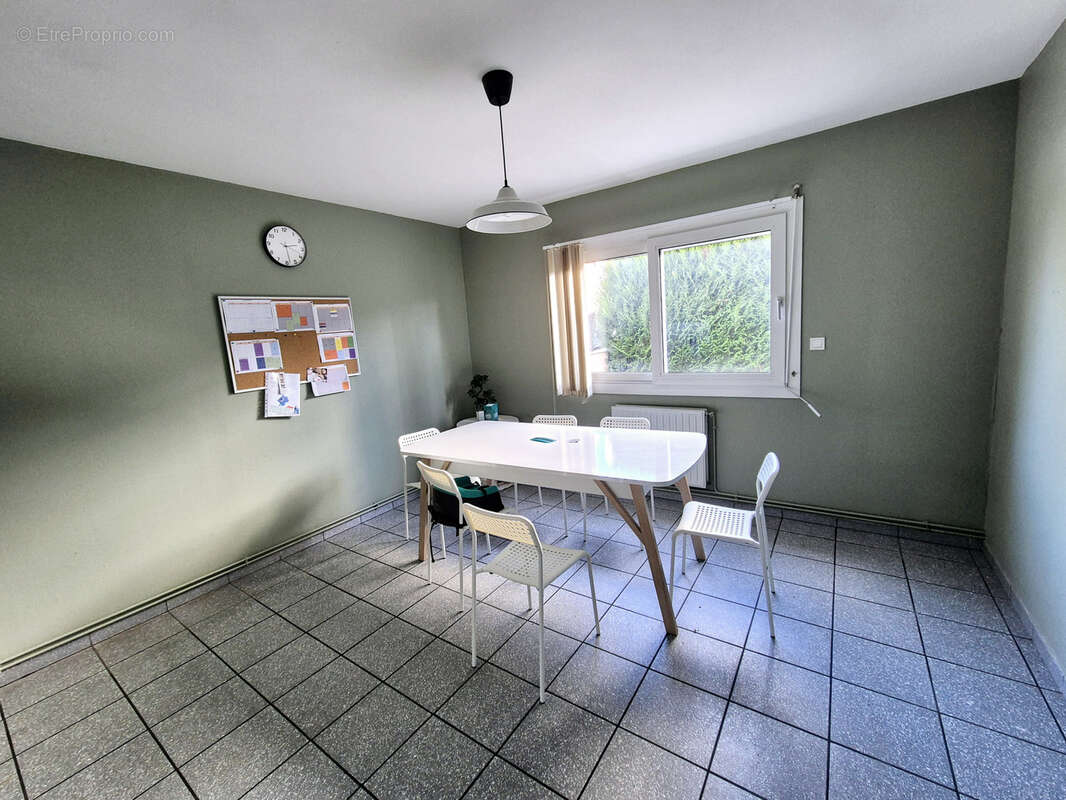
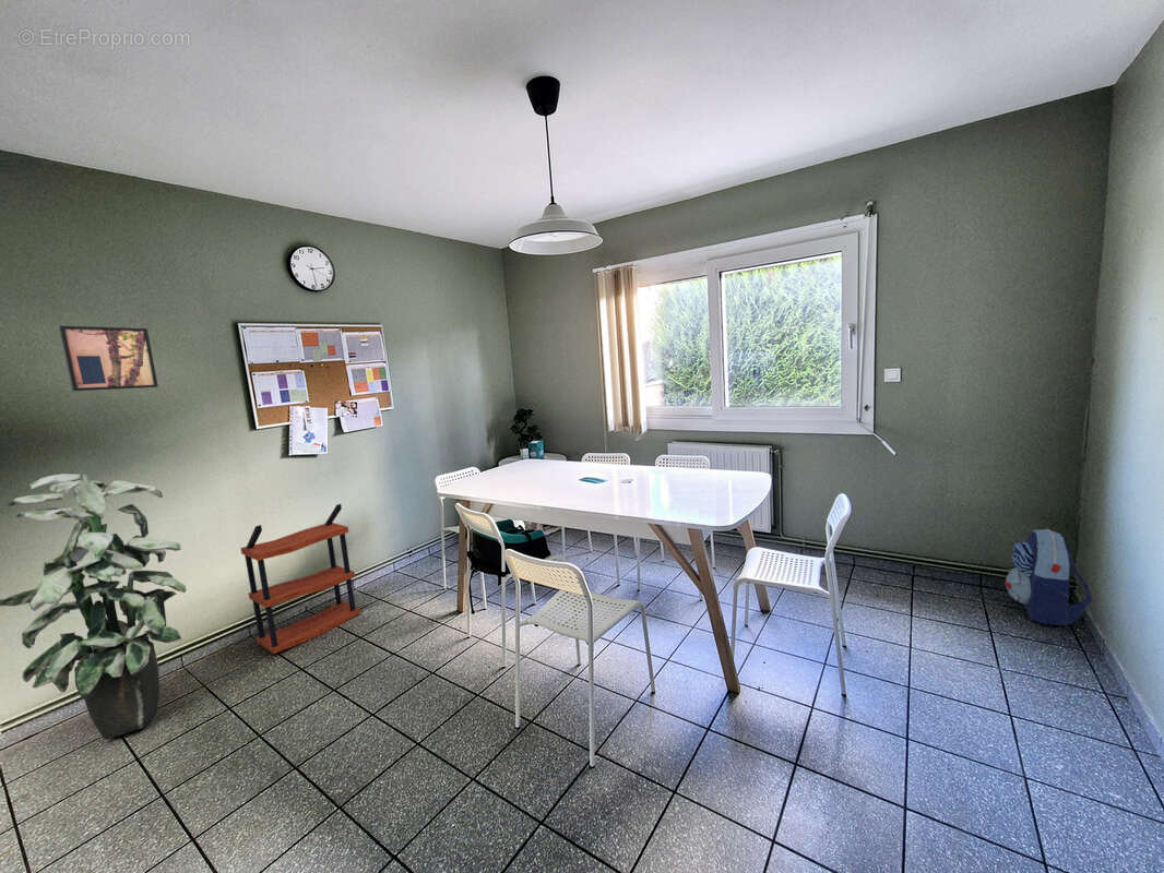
+ indoor plant [0,473,188,740]
+ wall art [58,325,159,392]
+ shelving unit [239,503,361,655]
+ backpack [1005,528,1094,626]
